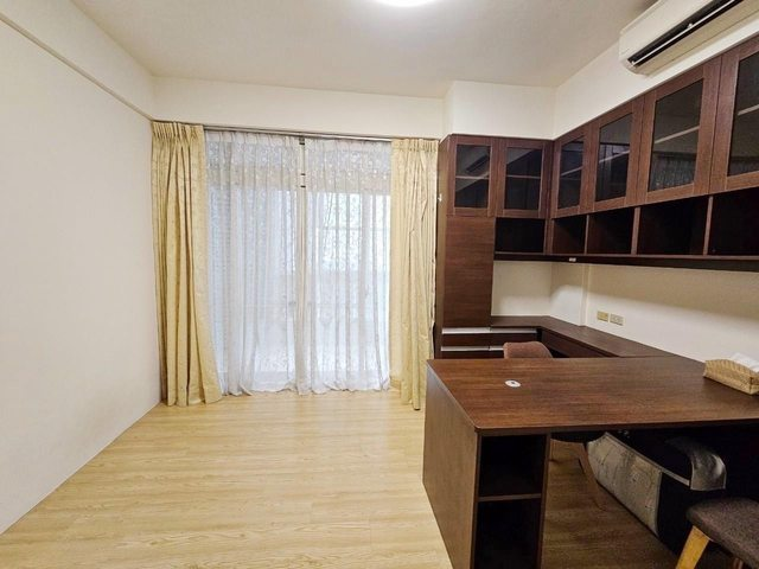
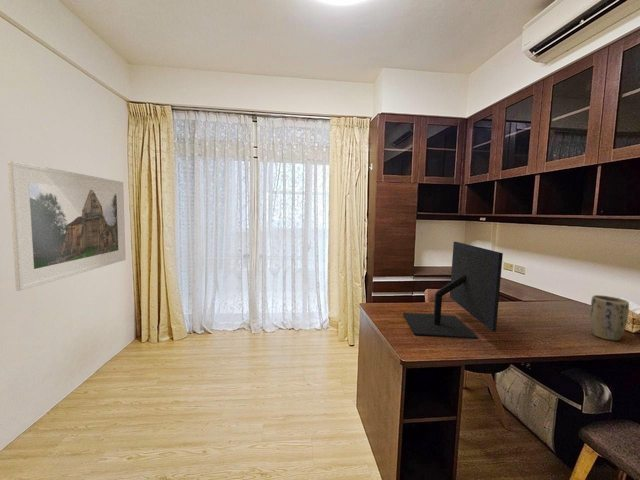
+ monitor [402,241,504,340]
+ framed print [6,160,127,292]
+ plant pot [589,294,630,342]
